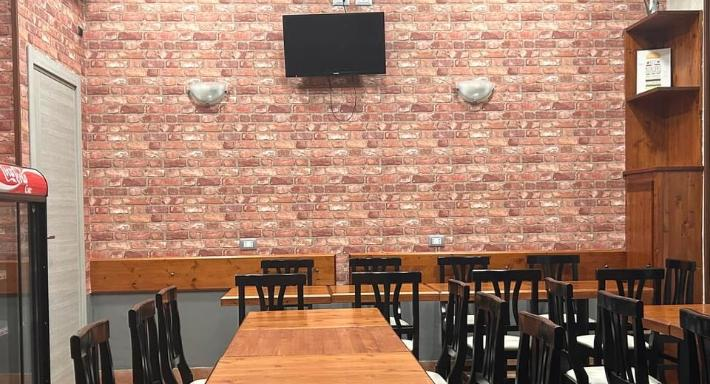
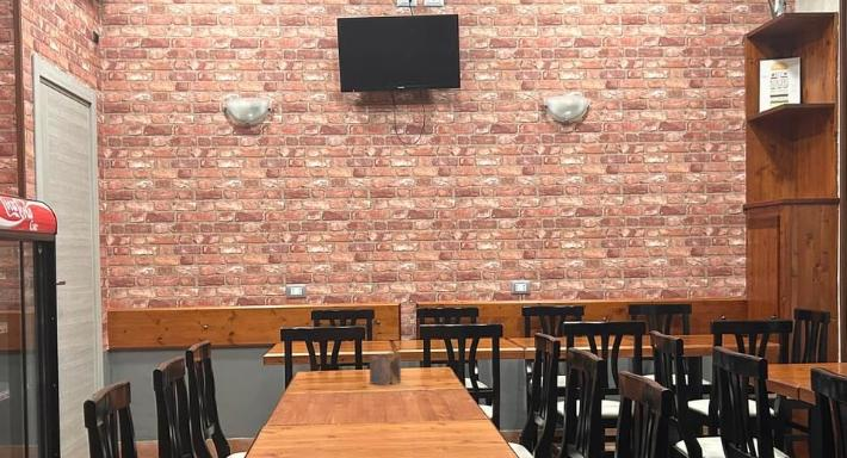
+ napkin holder [369,346,402,386]
